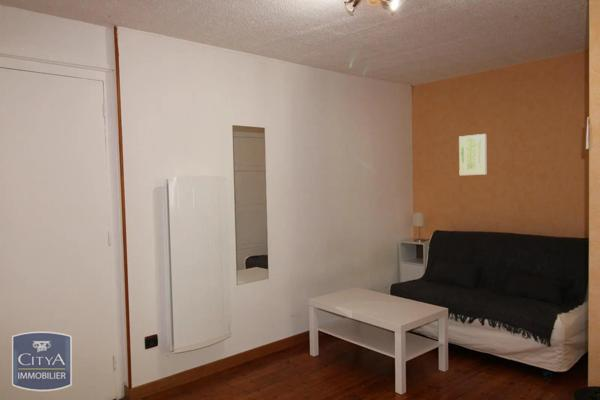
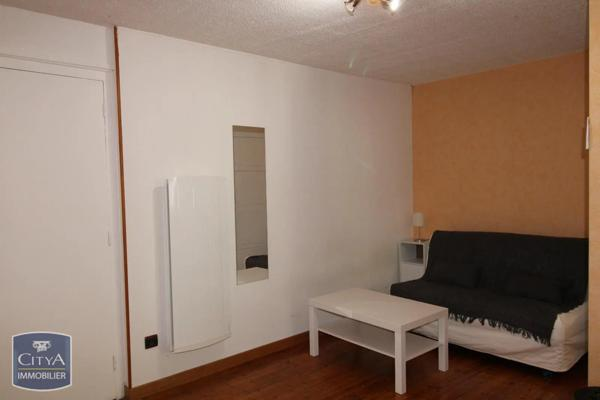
- wall art [458,133,488,176]
